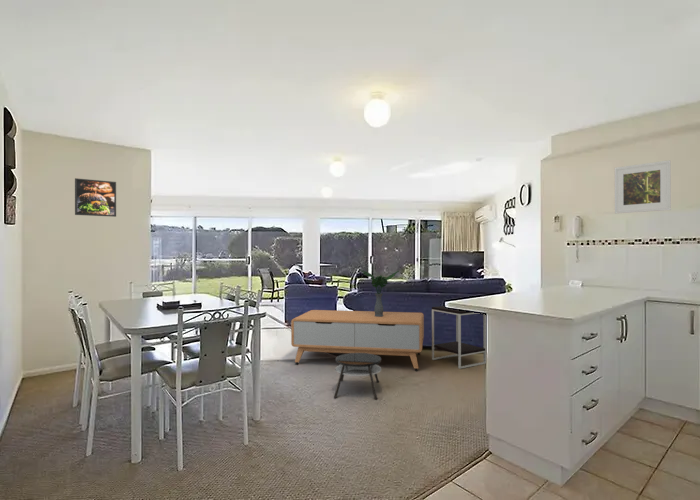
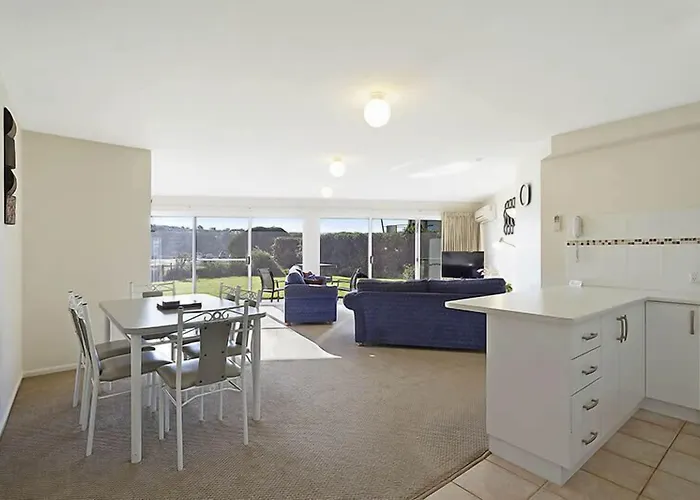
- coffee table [333,353,382,400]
- coffee table [290,269,425,372]
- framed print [74,177,117,218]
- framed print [614,159,672,214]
- side table [431,305,487,370]
